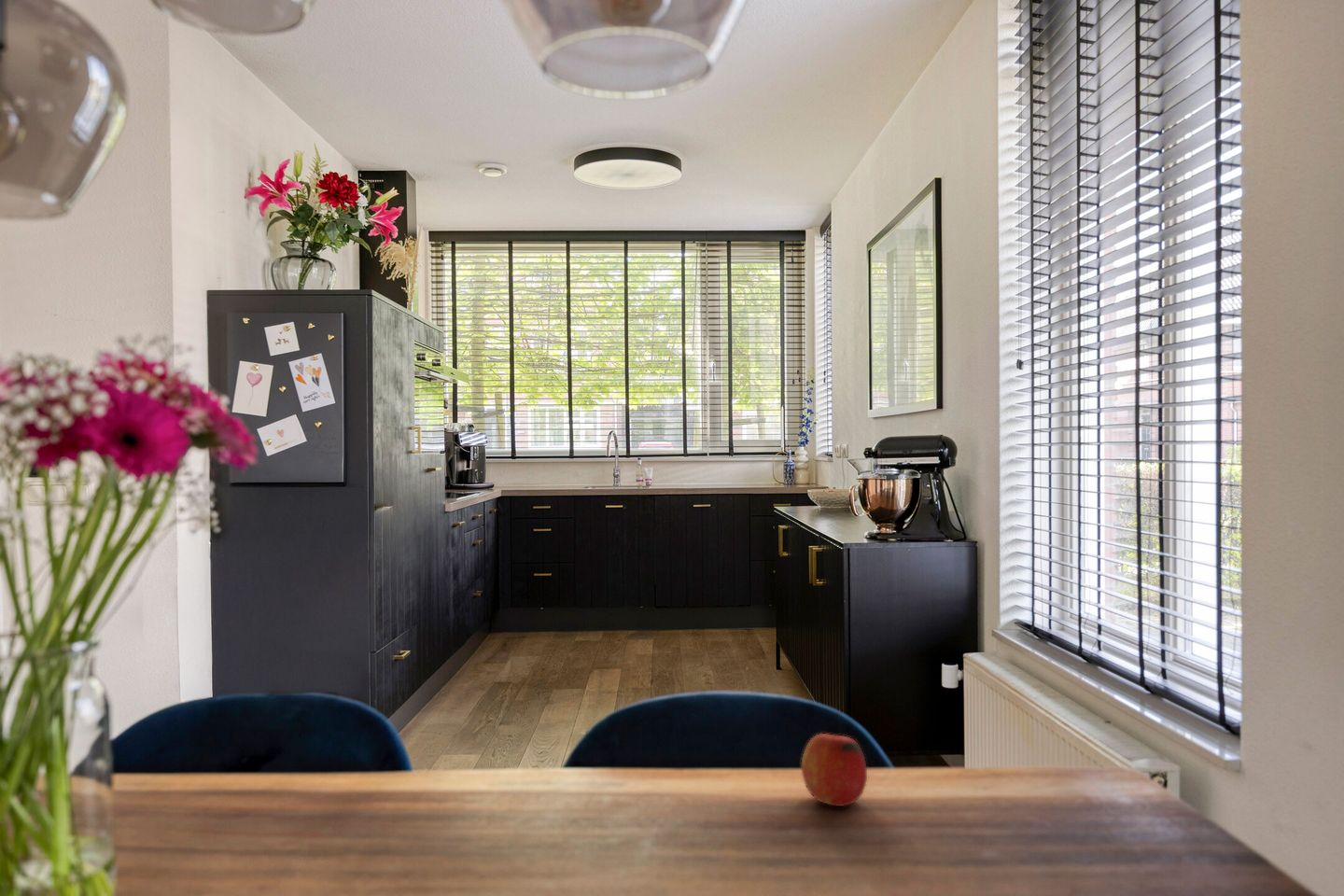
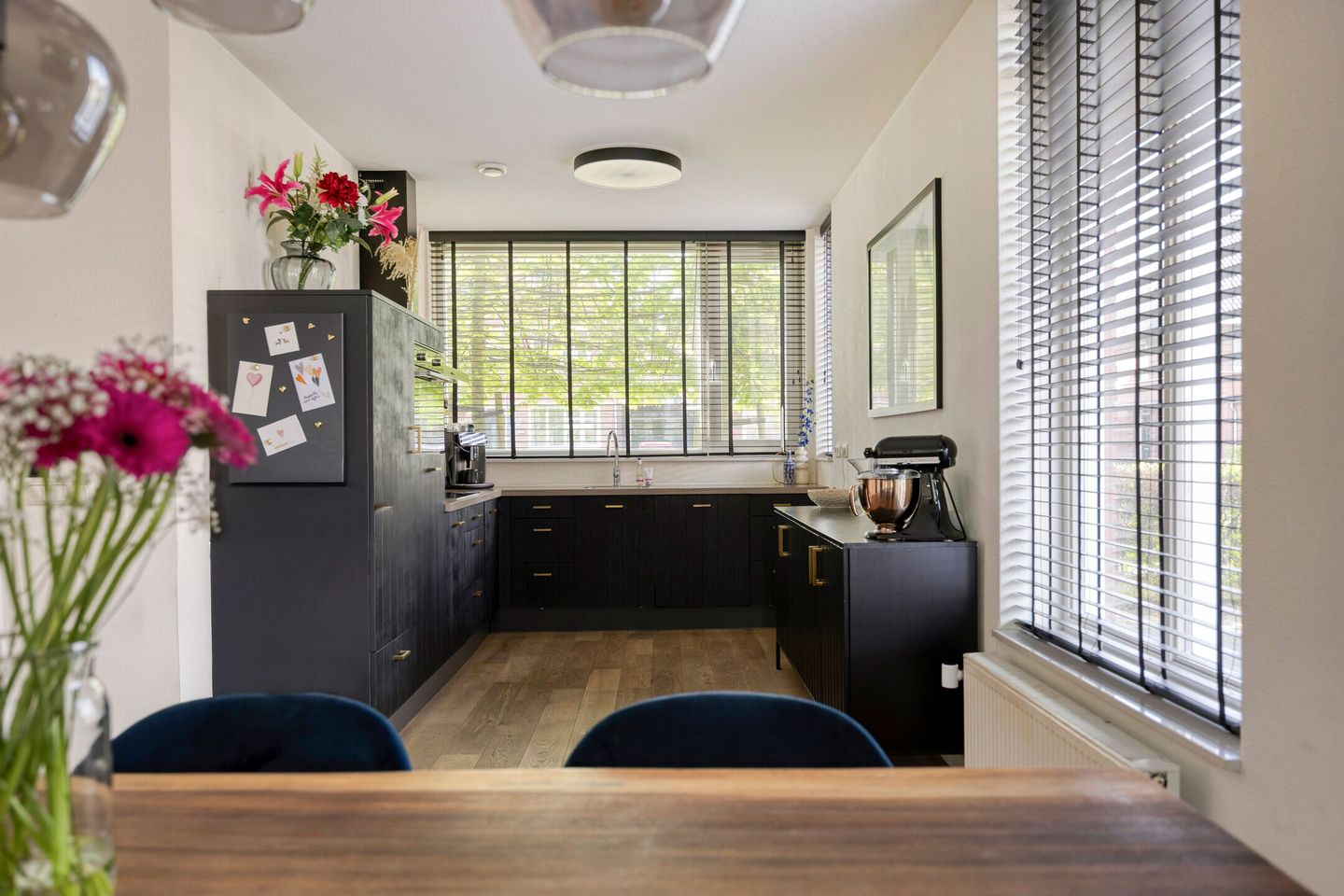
- fruit [801,733,868,807]
